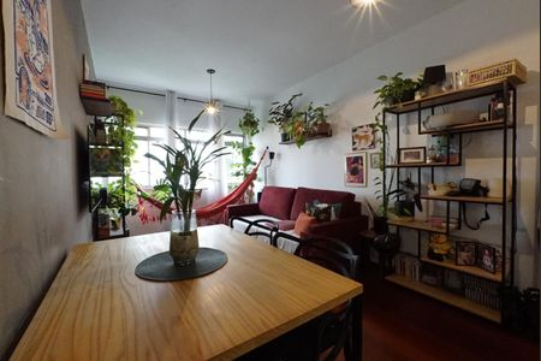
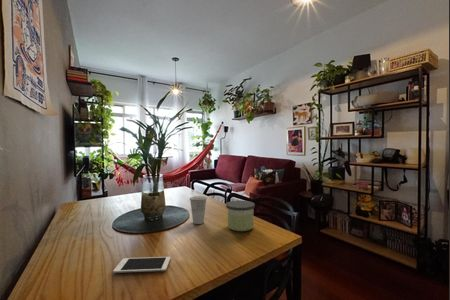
+ cup [189,195,208,225]
+ cell phone [112,256,171,274]
+ candle [225,200,256,232]
